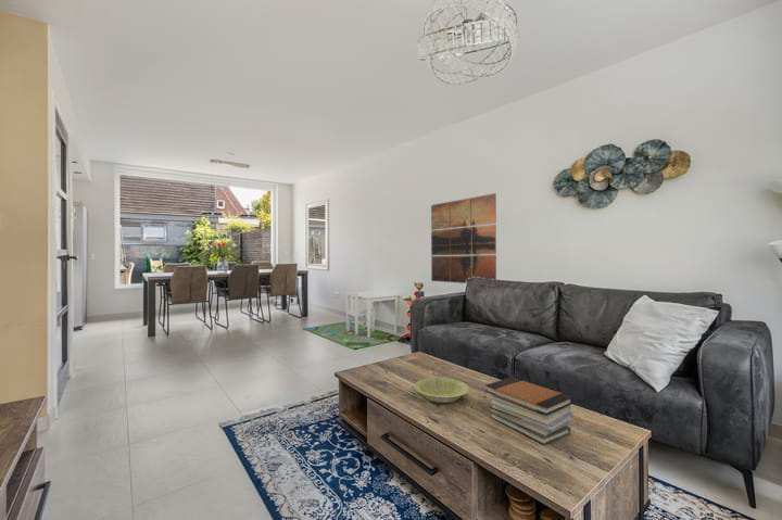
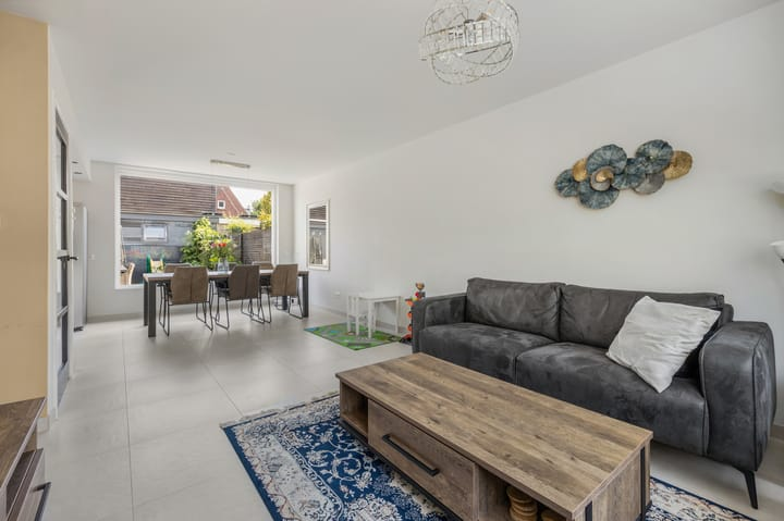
- wall art [430,192,497,284]
- book stack [484,376,575,446]
- bowl [414,377,470,404]
